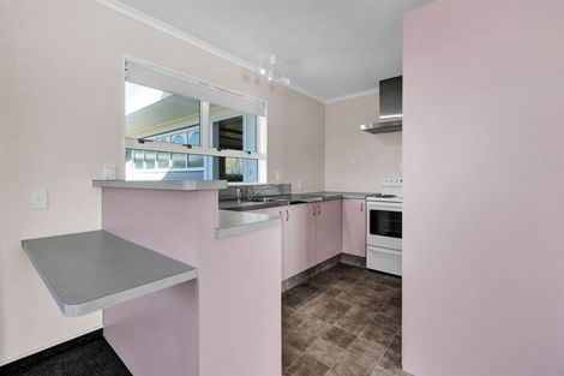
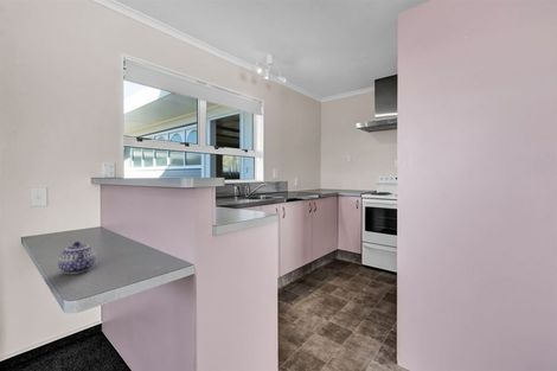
+ teapot [57,241,97,275]
